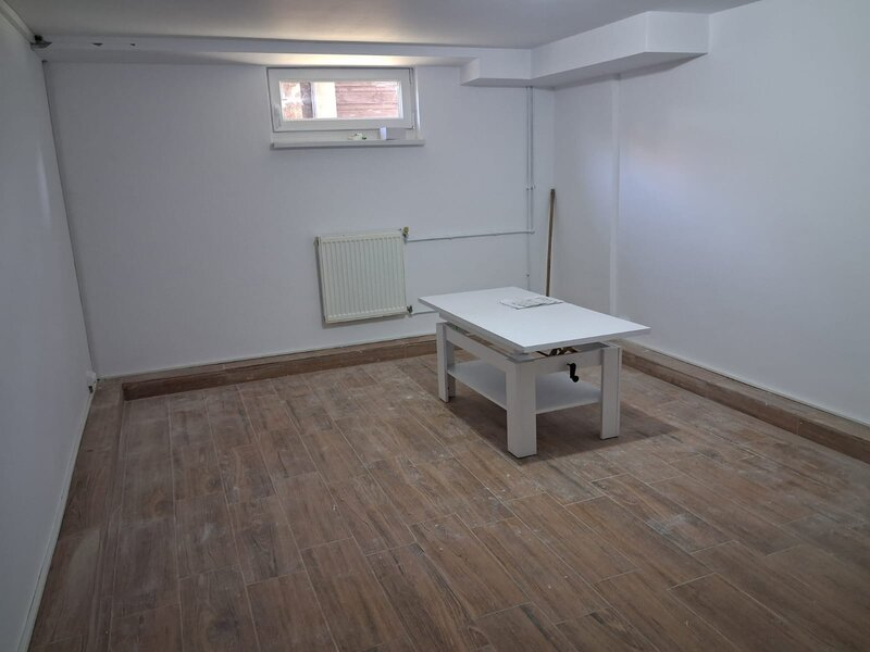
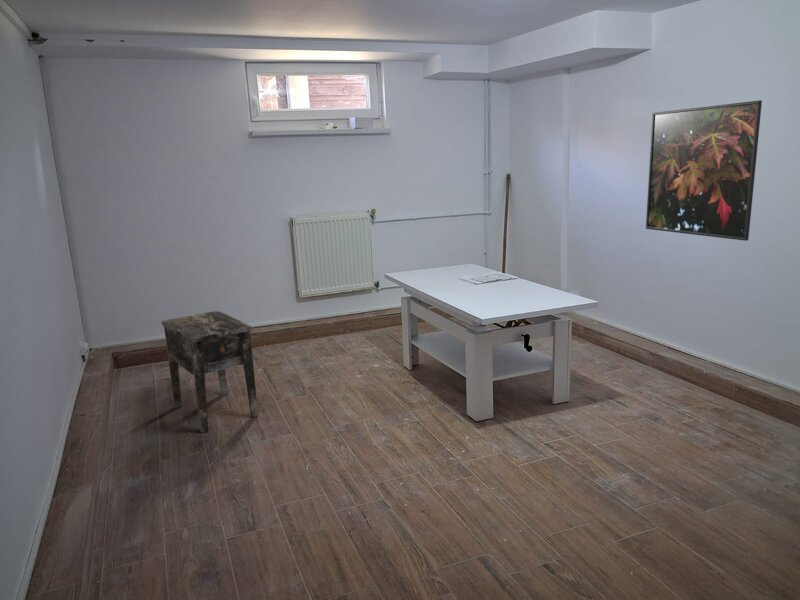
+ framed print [645,99,763,242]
+ side table [160,310,259,434]
